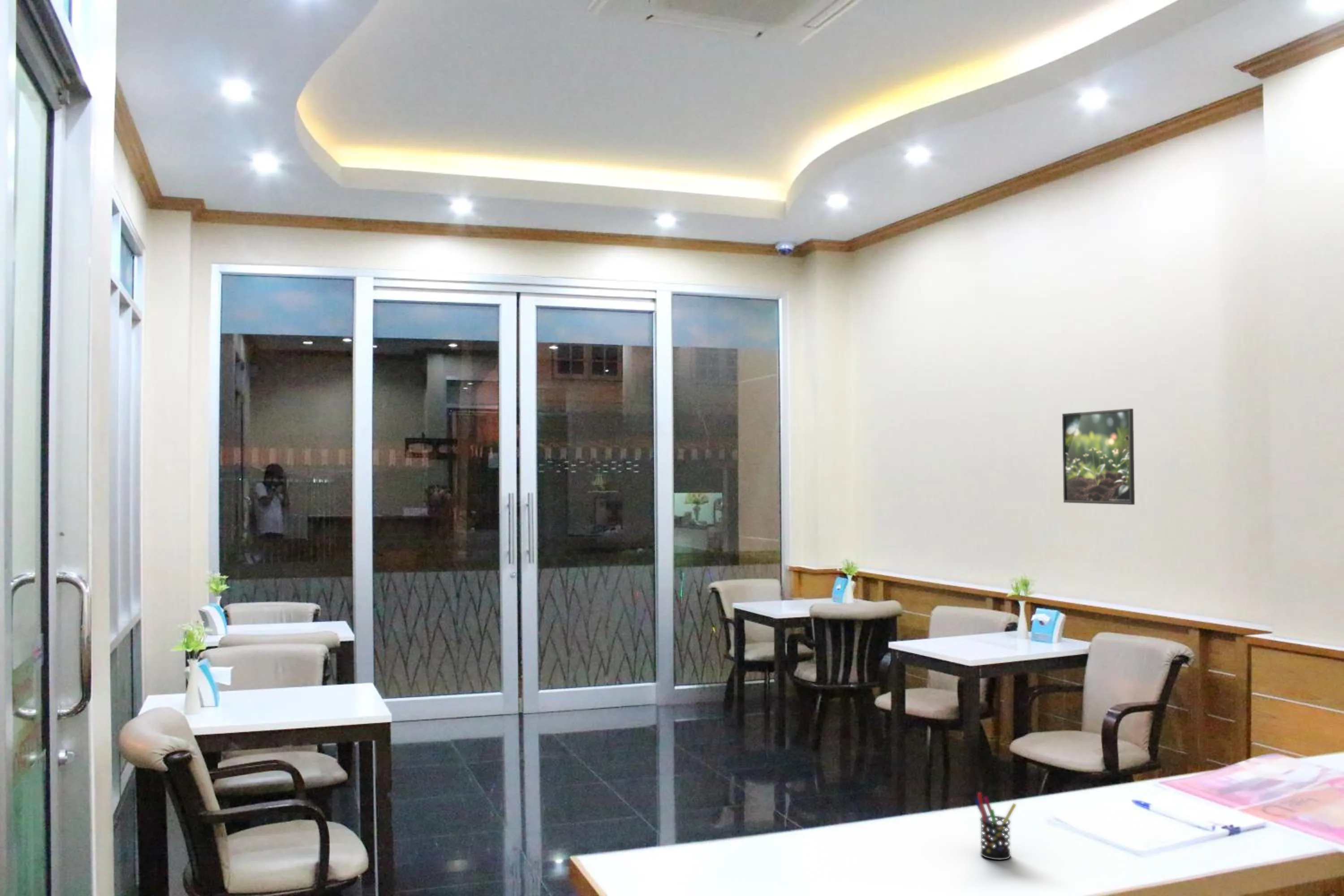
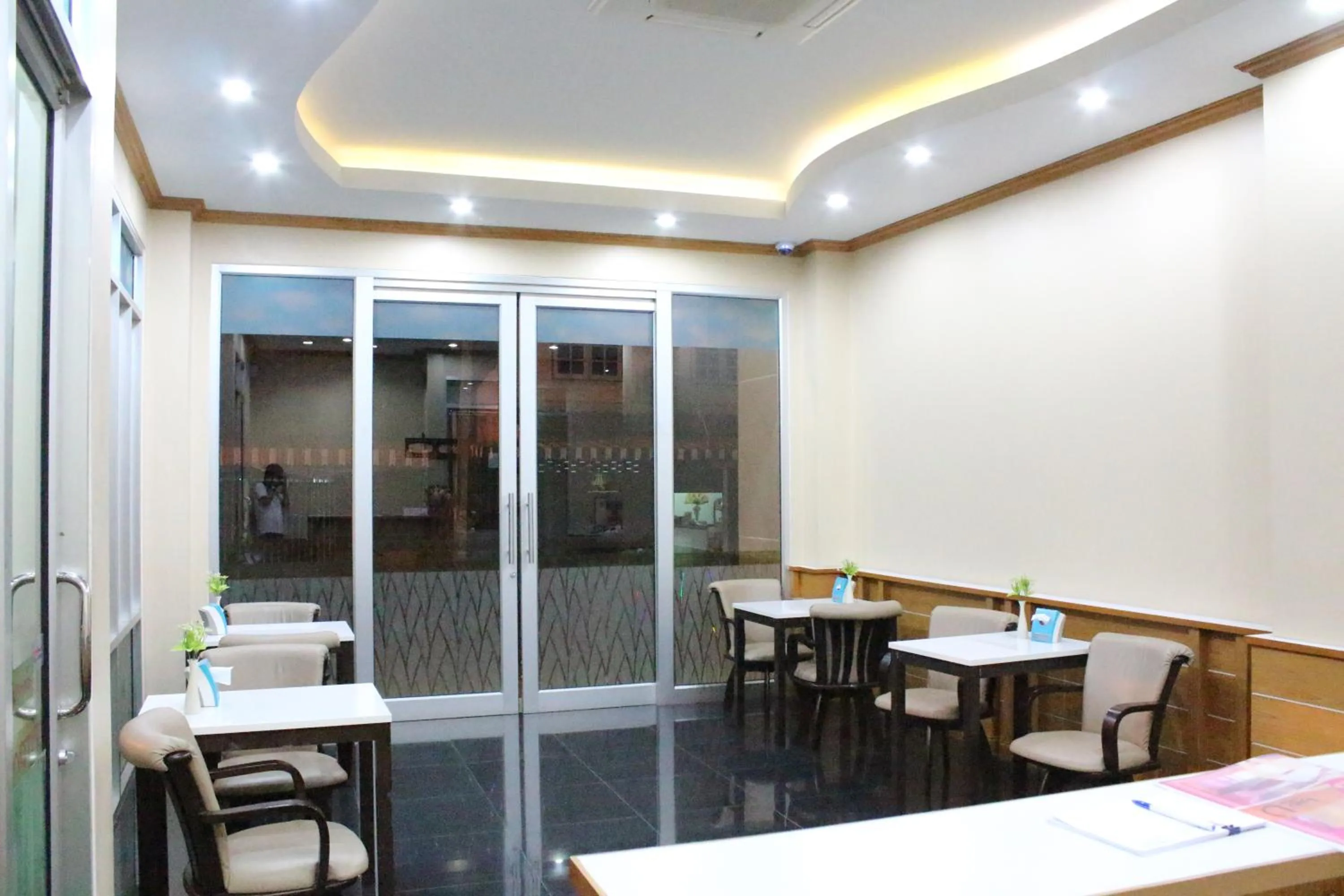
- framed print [1062,408,1135,505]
- pen holder [974,792,1017,860]
